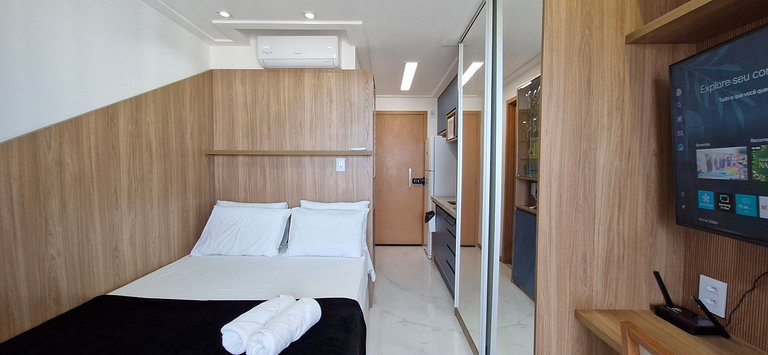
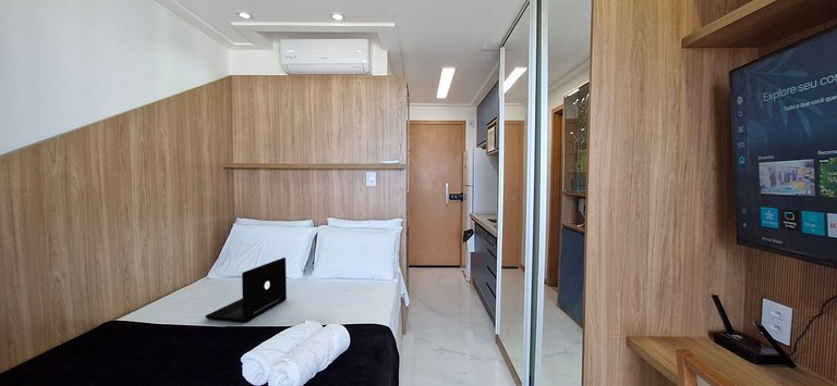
+ laptop [205,257,288,324]
